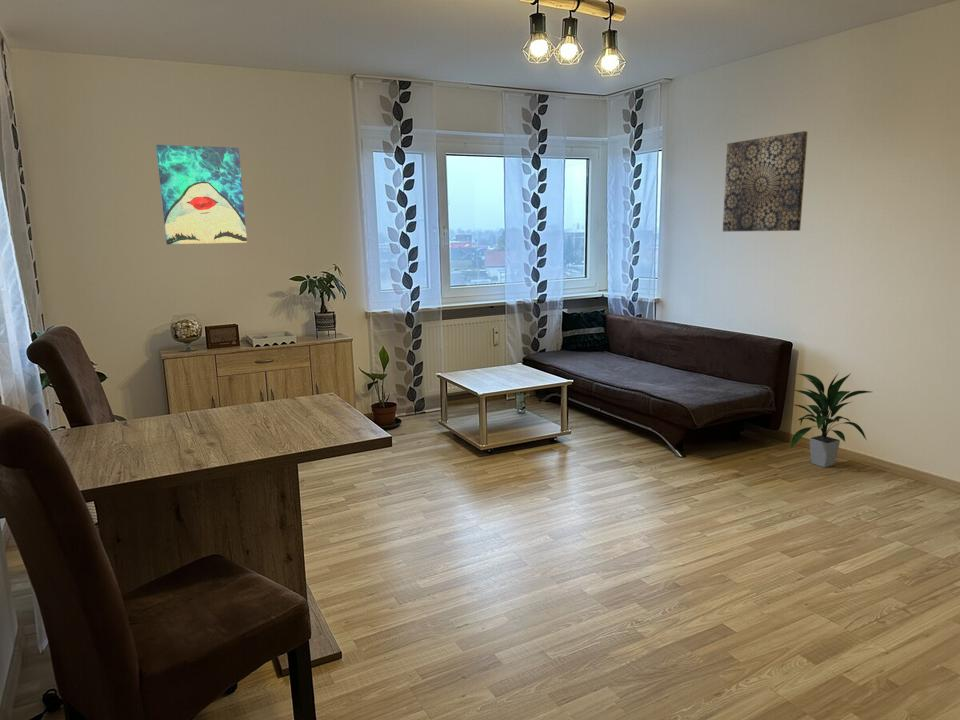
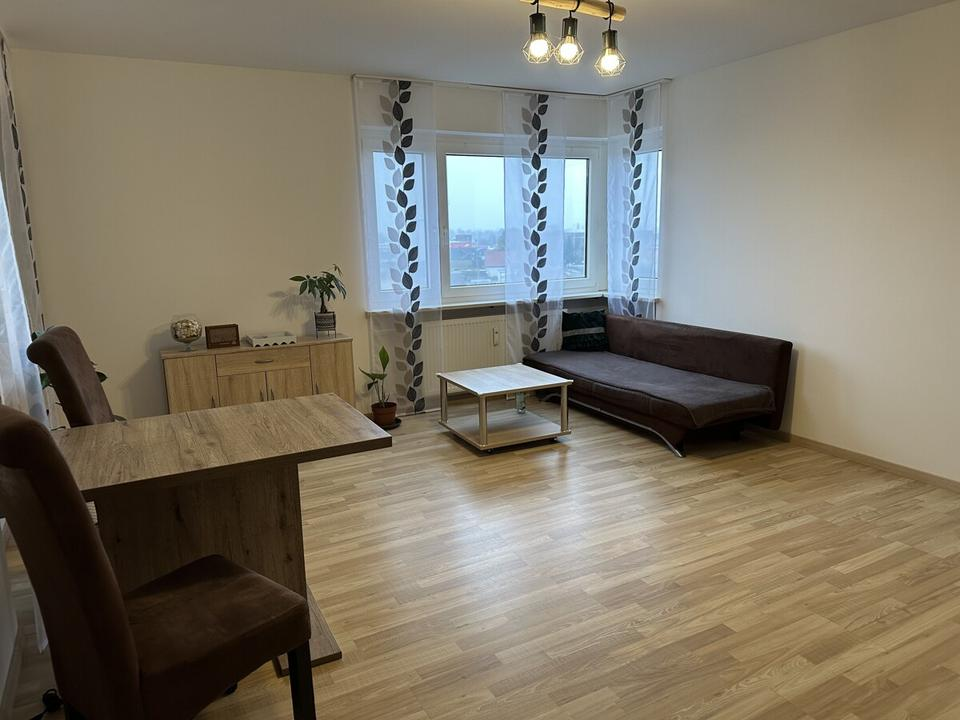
- wall art [155,144,248,245]
- wall art [722,130,809,233]
- indoor plant [789,372,872,468]
